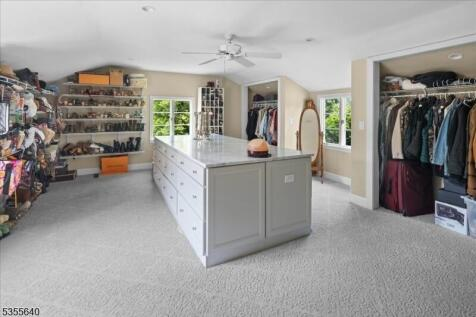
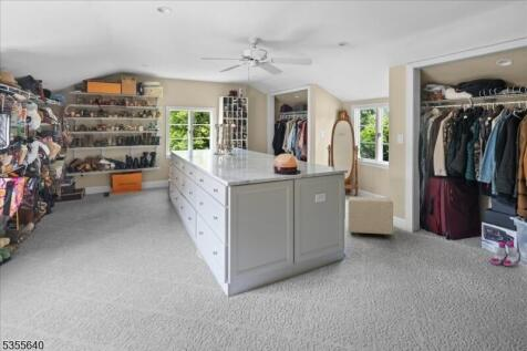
+ boots [489,240,521,267]
+ ottoman [348,196,394,238]
